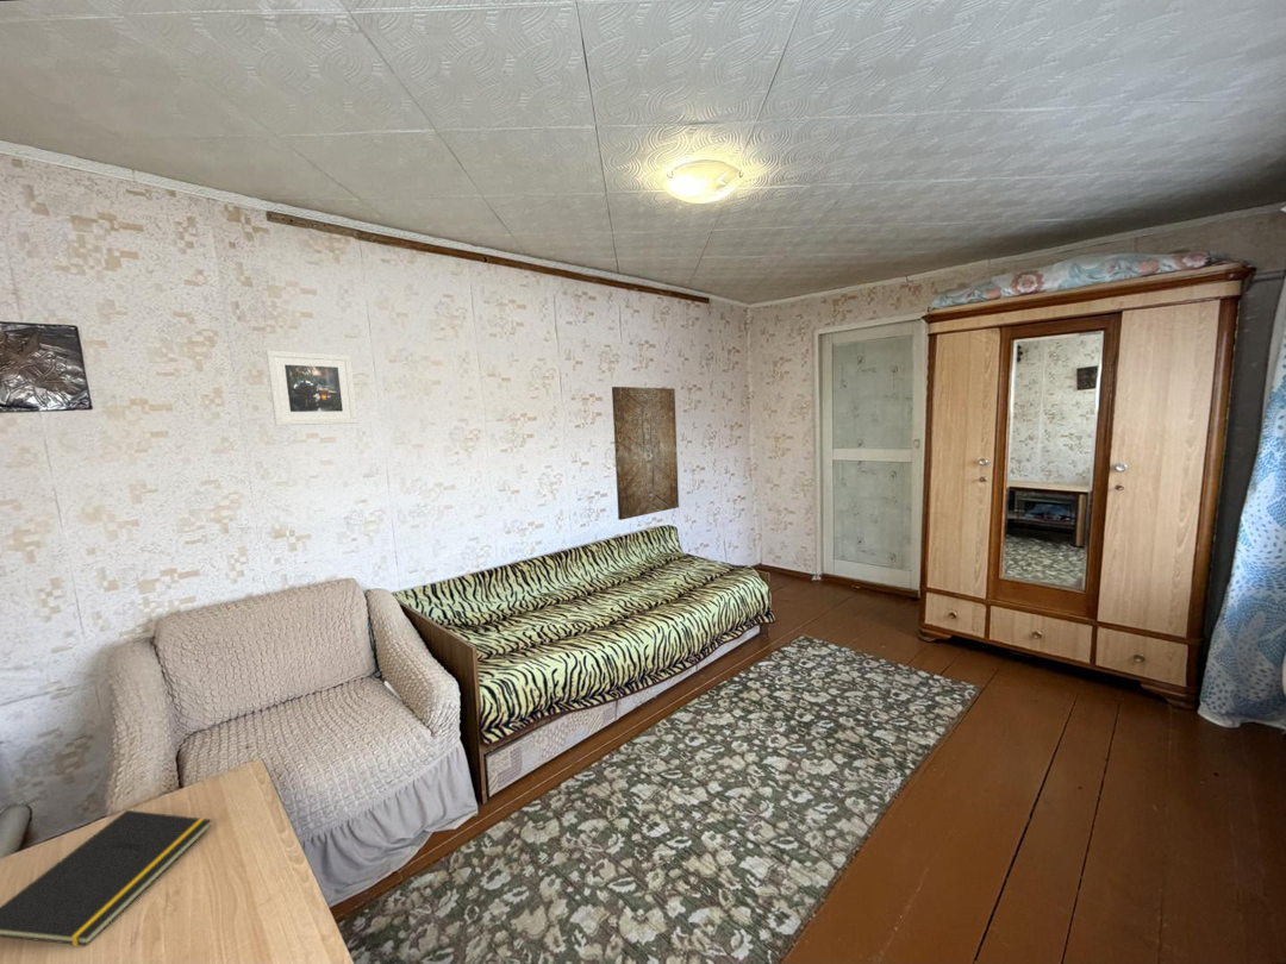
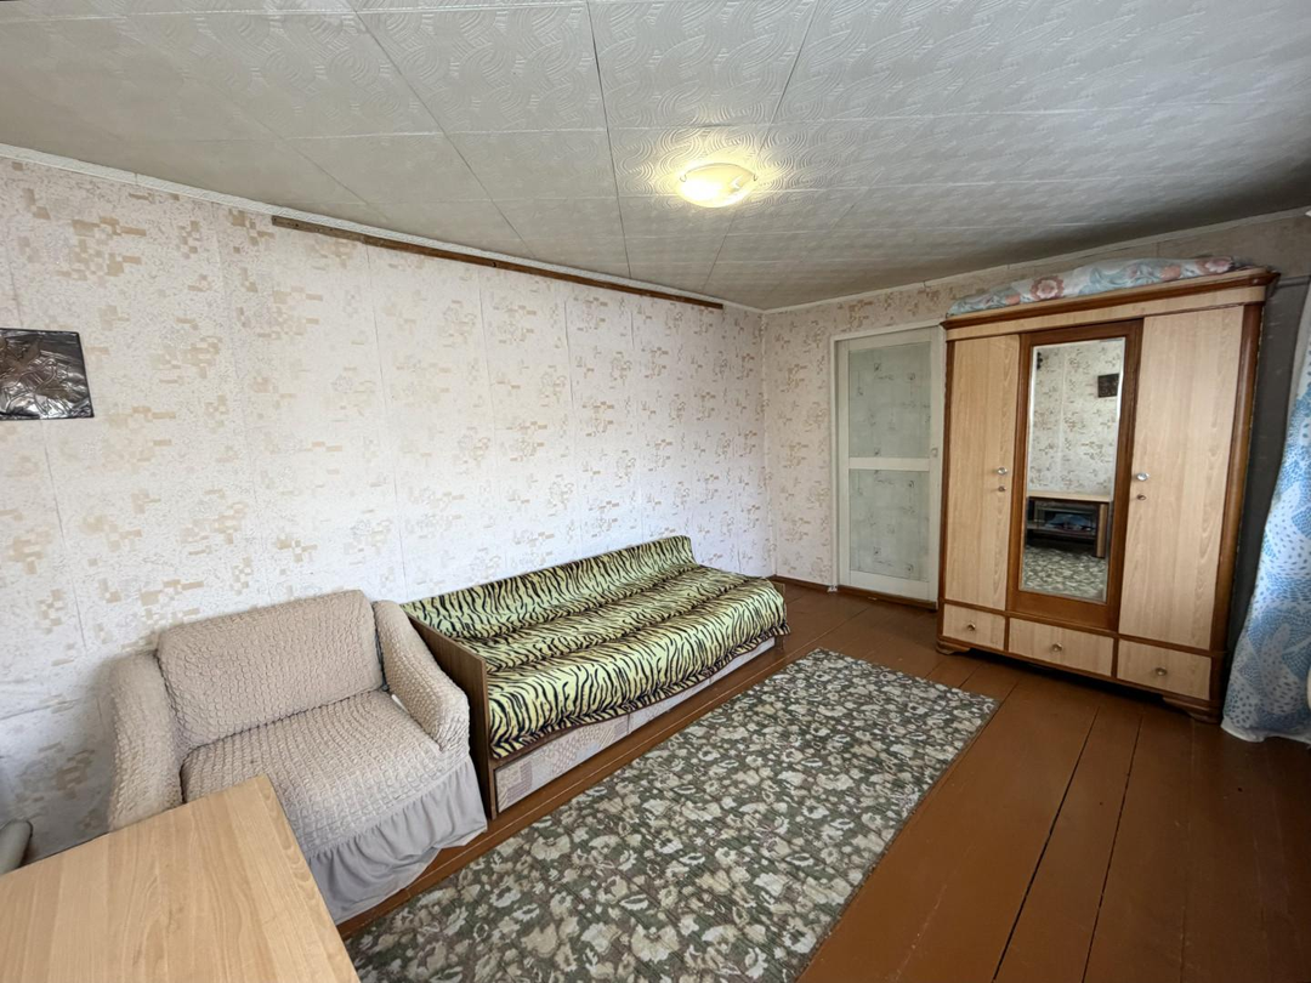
- notepad [0,809,213,947]
- wall art [611,386,680,521]
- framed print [266,349,360,426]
